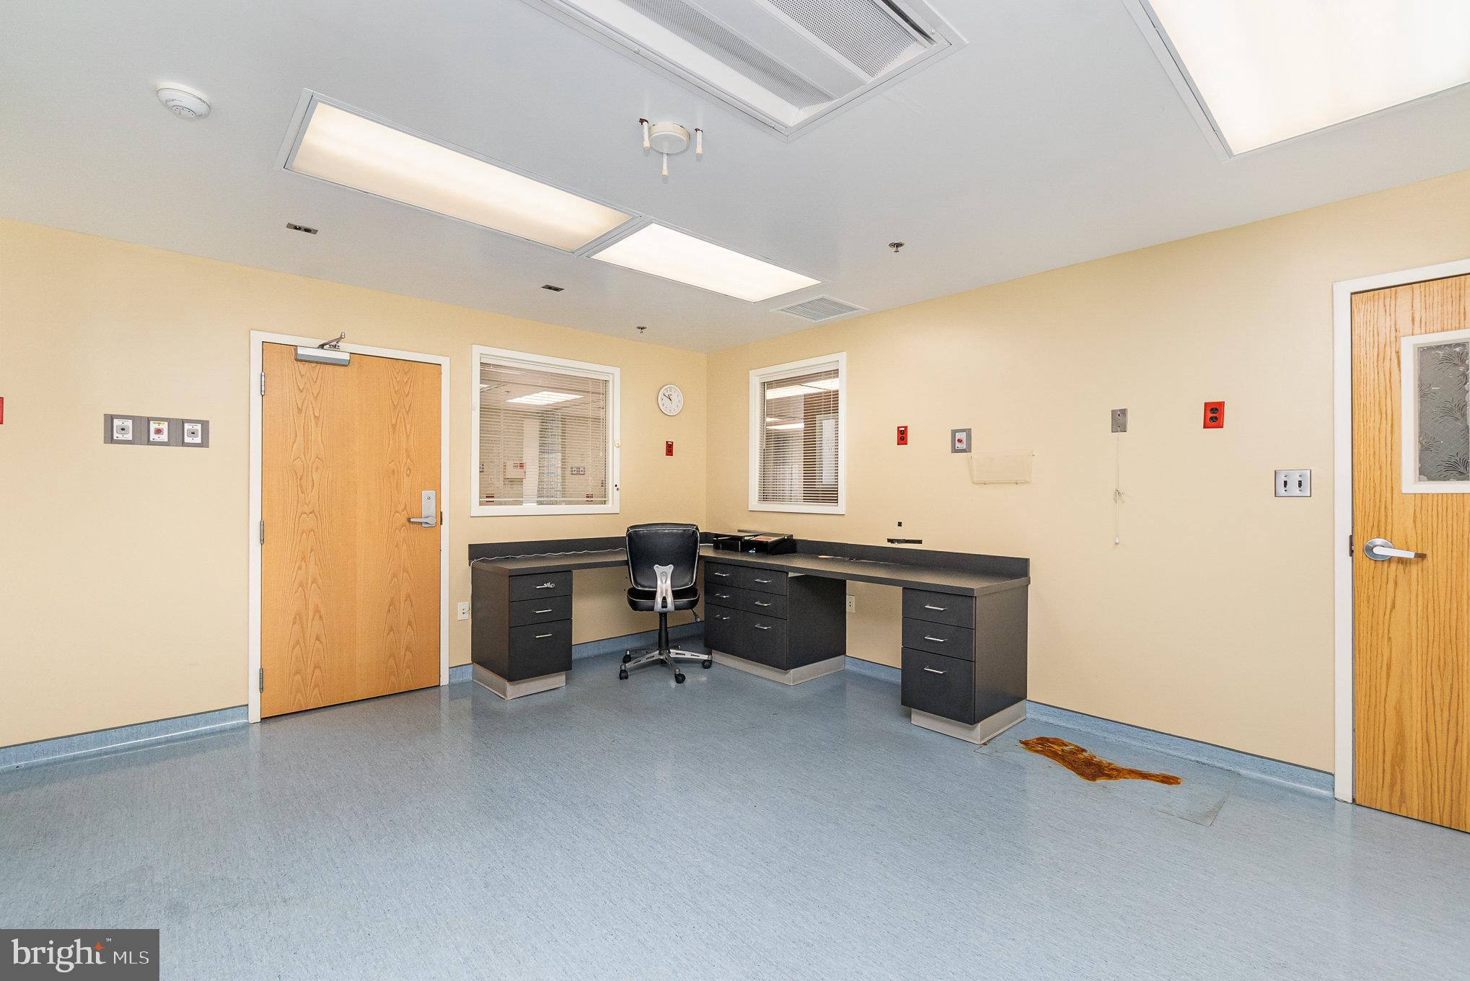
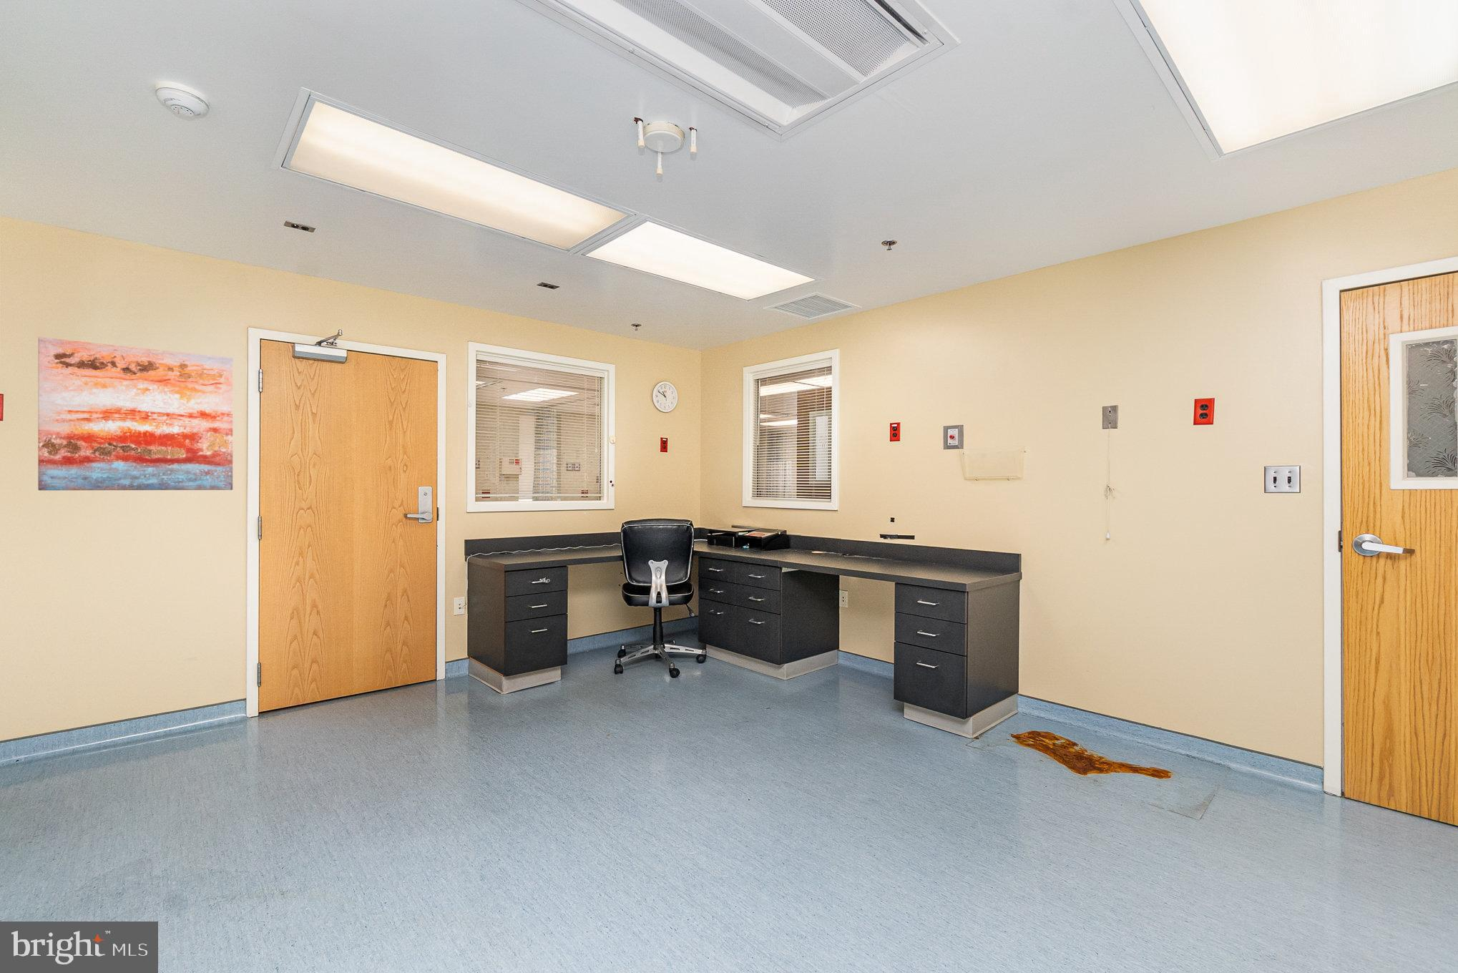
+ wall art [37,337,233,491]
